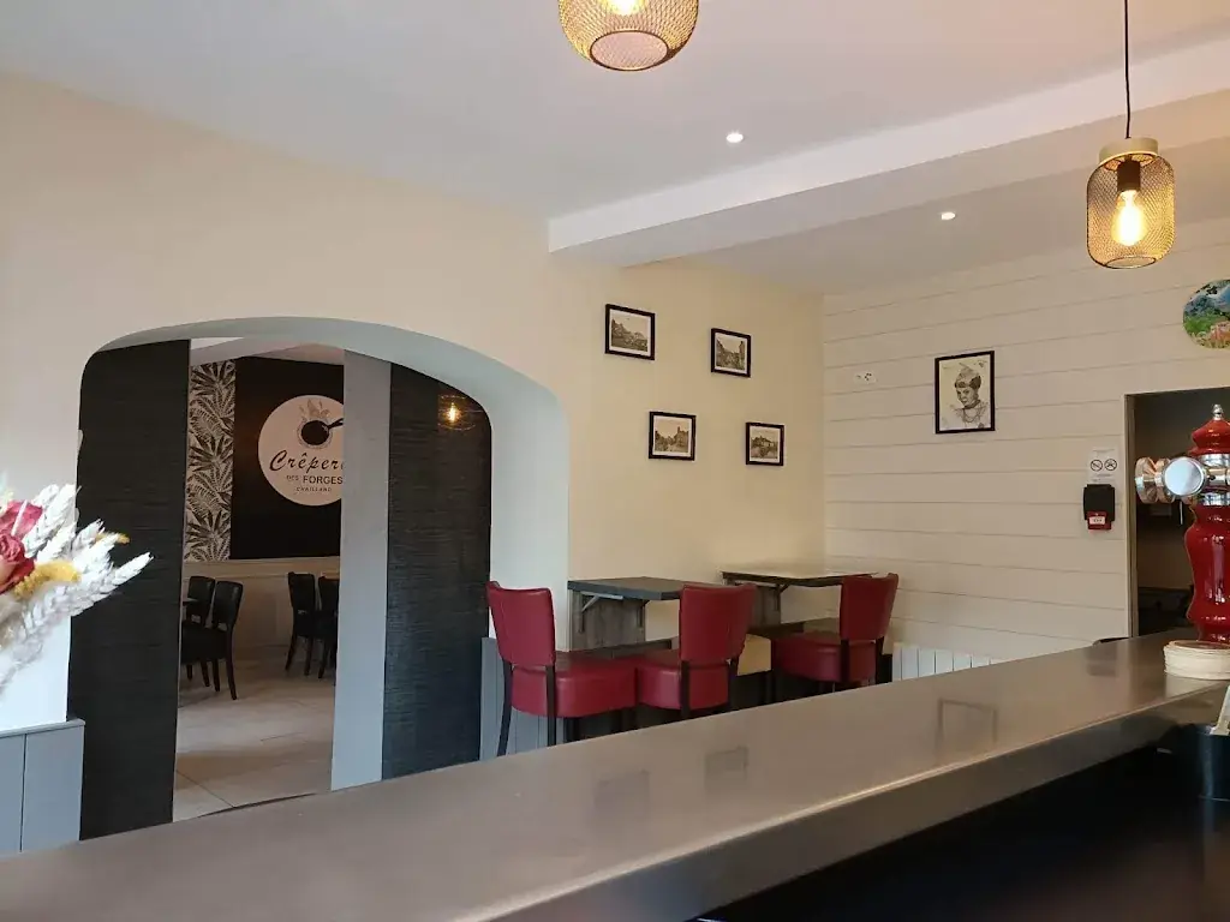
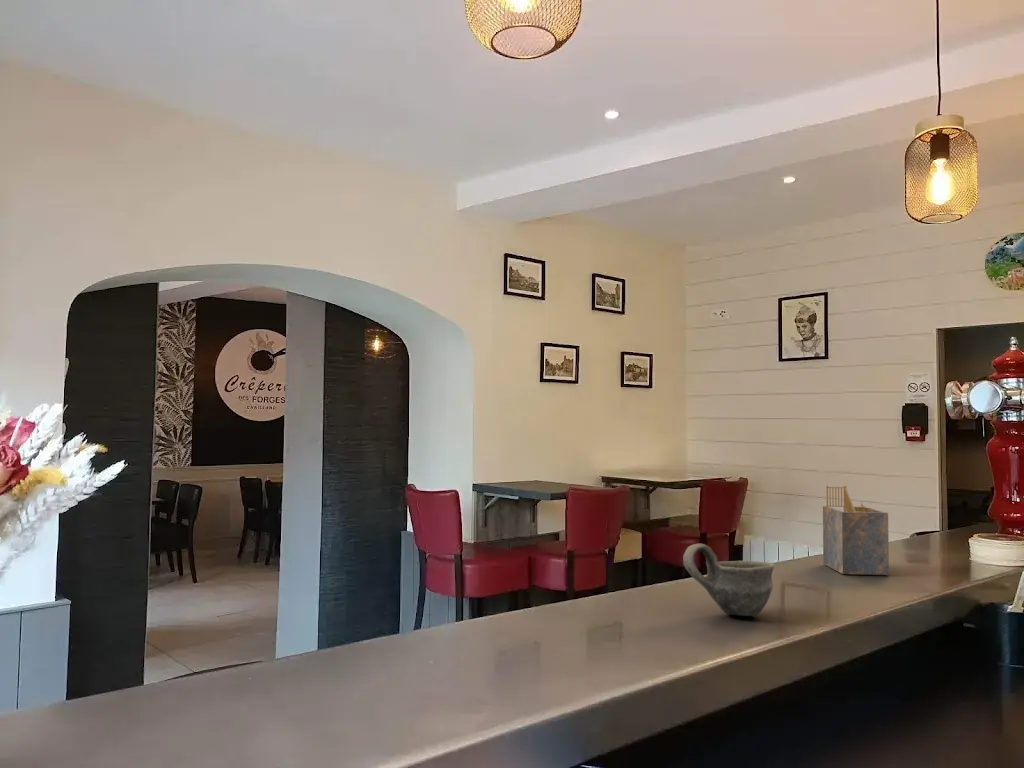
+ napkin holder [822,485,890,576]
+ cup [682,543,775,617]
